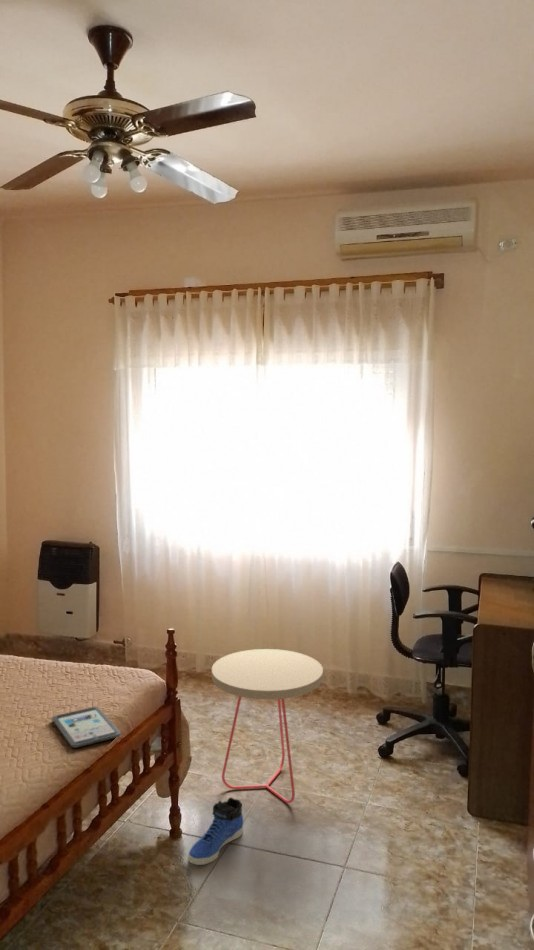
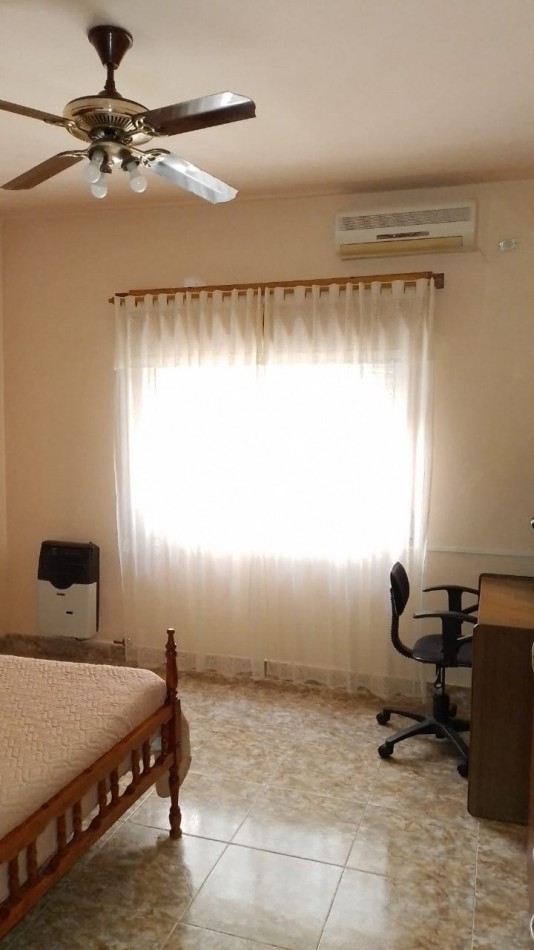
- tablet [51,706,122,749]
- sneaker [187,797,244,866]
- side table [211,648,324,804]
